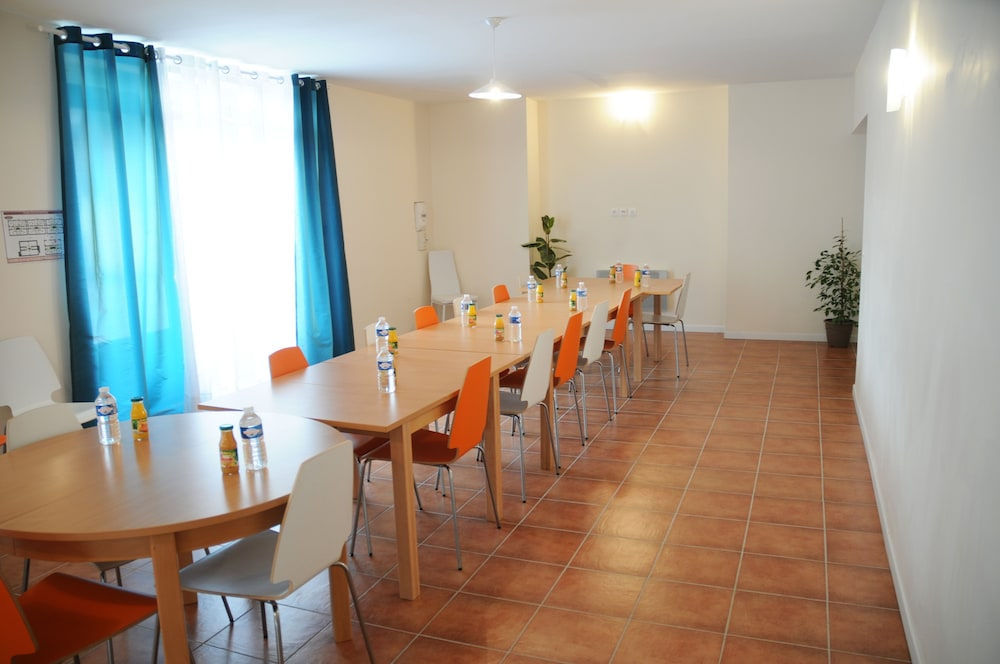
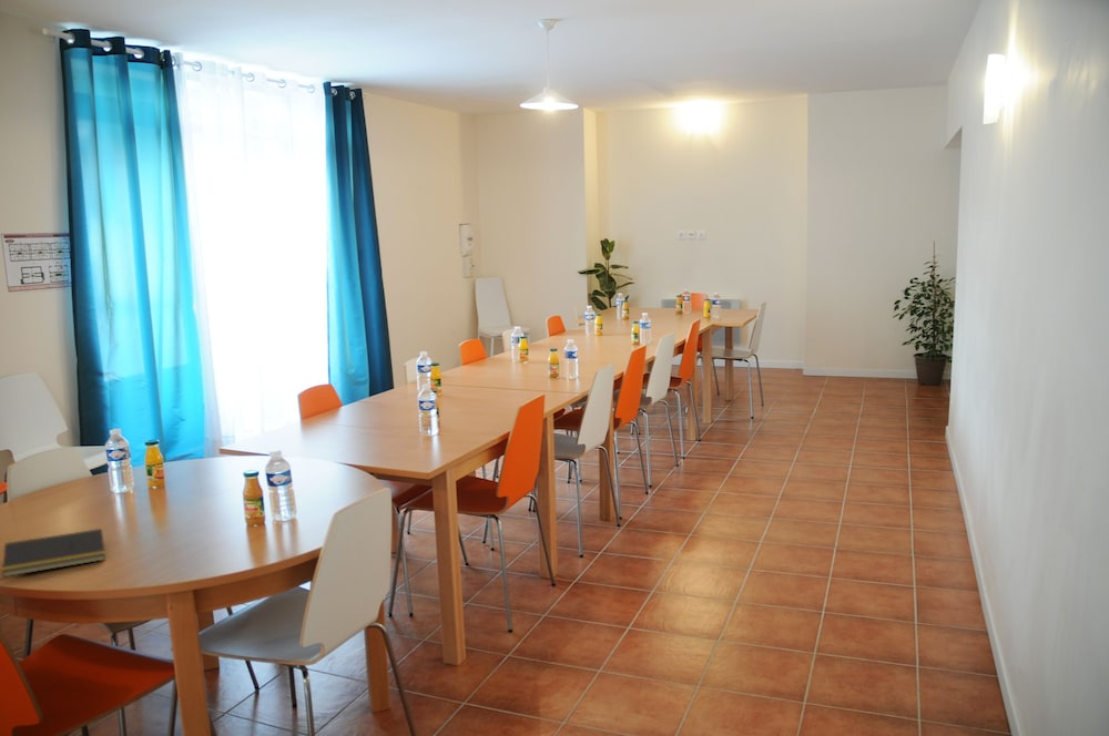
+ notepad [1,528,106,579]
